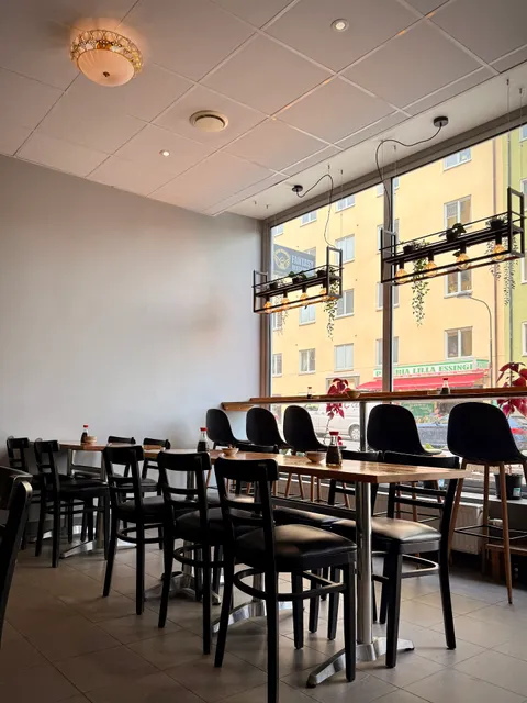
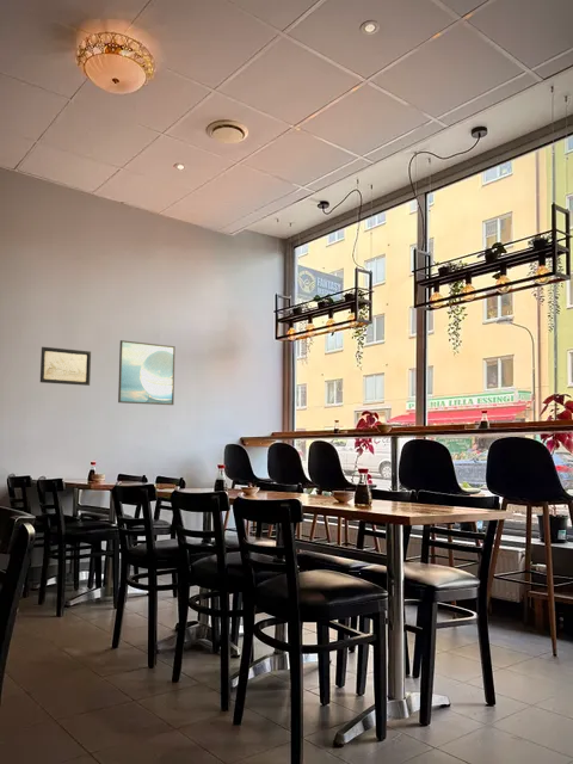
+ wall art [39,346,92,387]
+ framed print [117,339,177,406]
